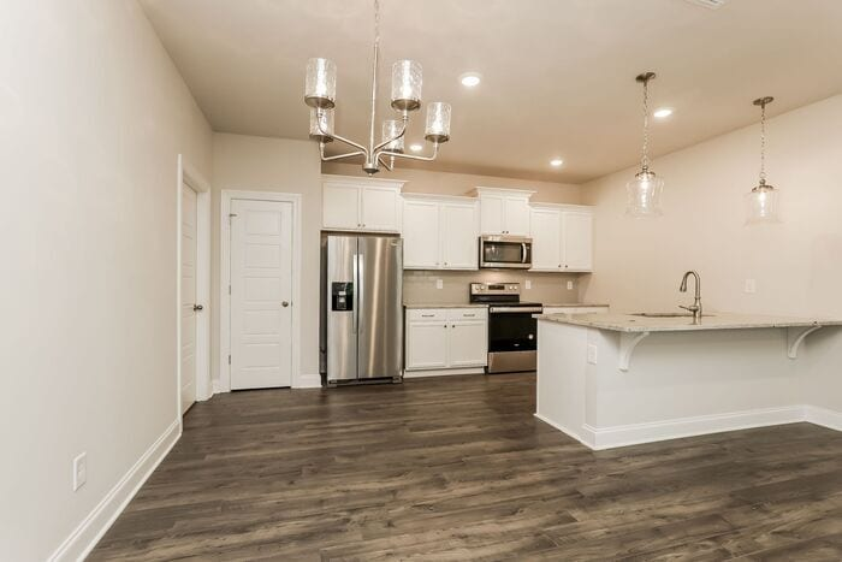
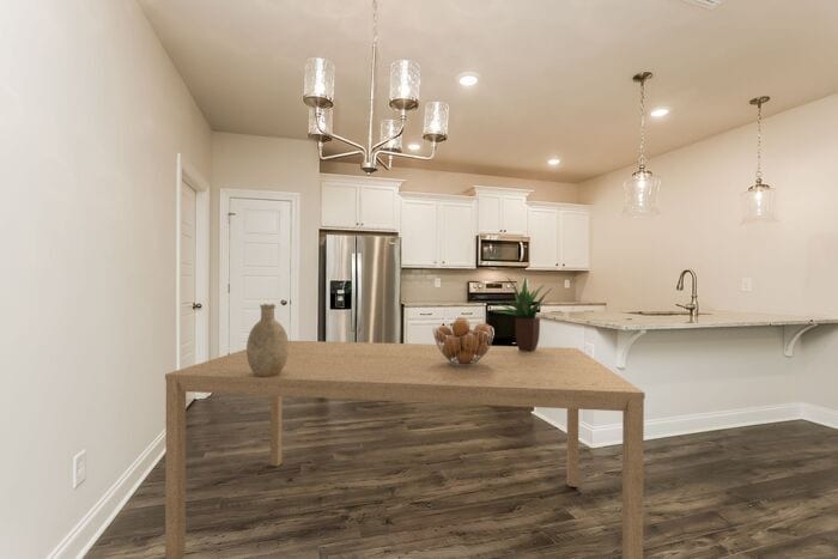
+ potted plant [493,277,553,352]
+ fruit basket [432,316,496,366]
+ dining table [164,340,646,559]
+ decorative vase [245,303,290,376]
